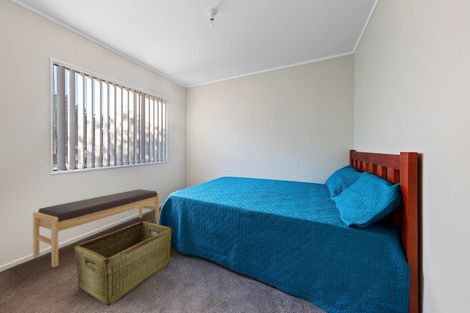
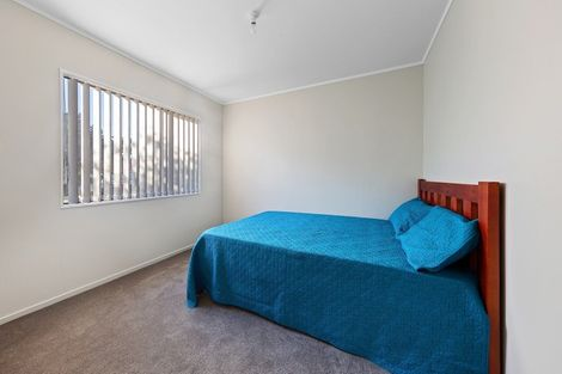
- bench [32,188,160,268]
- hamper [72,220,174,307]
